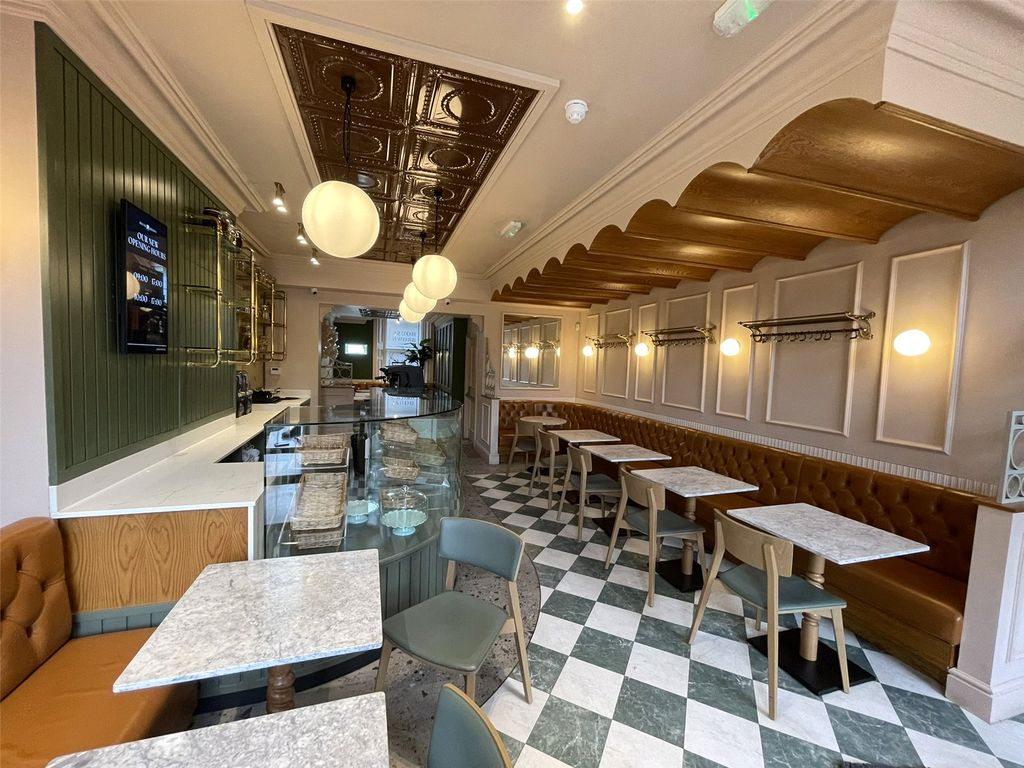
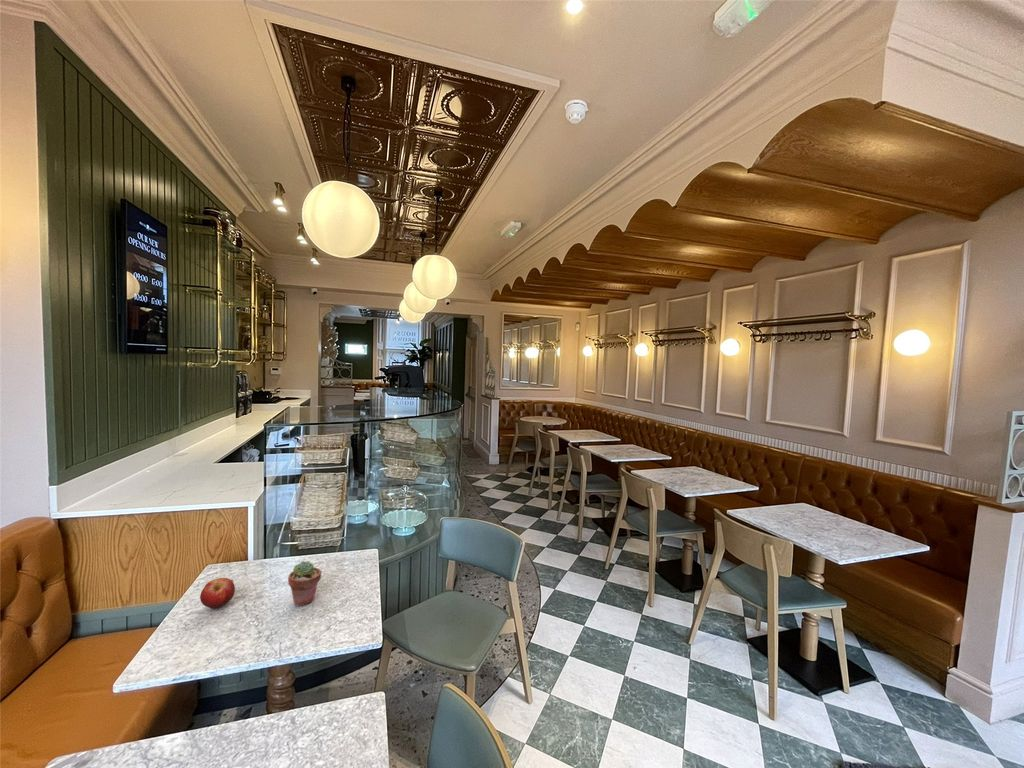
+ fruit [199,577,236,610]
+ potted succulent [287,560,323,607]
